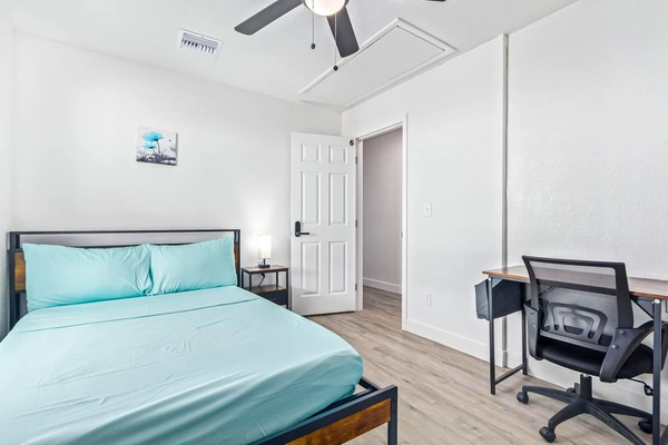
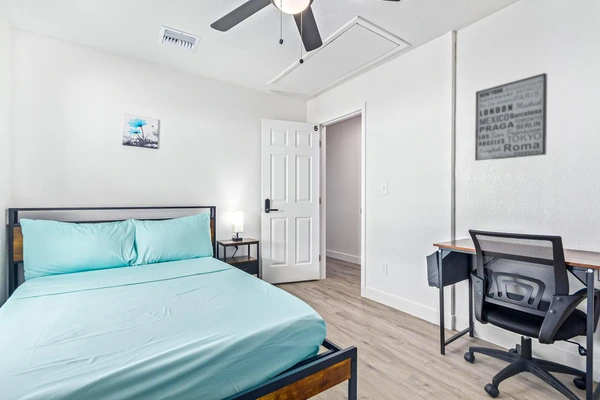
+ wall art [474,72,548,162]
